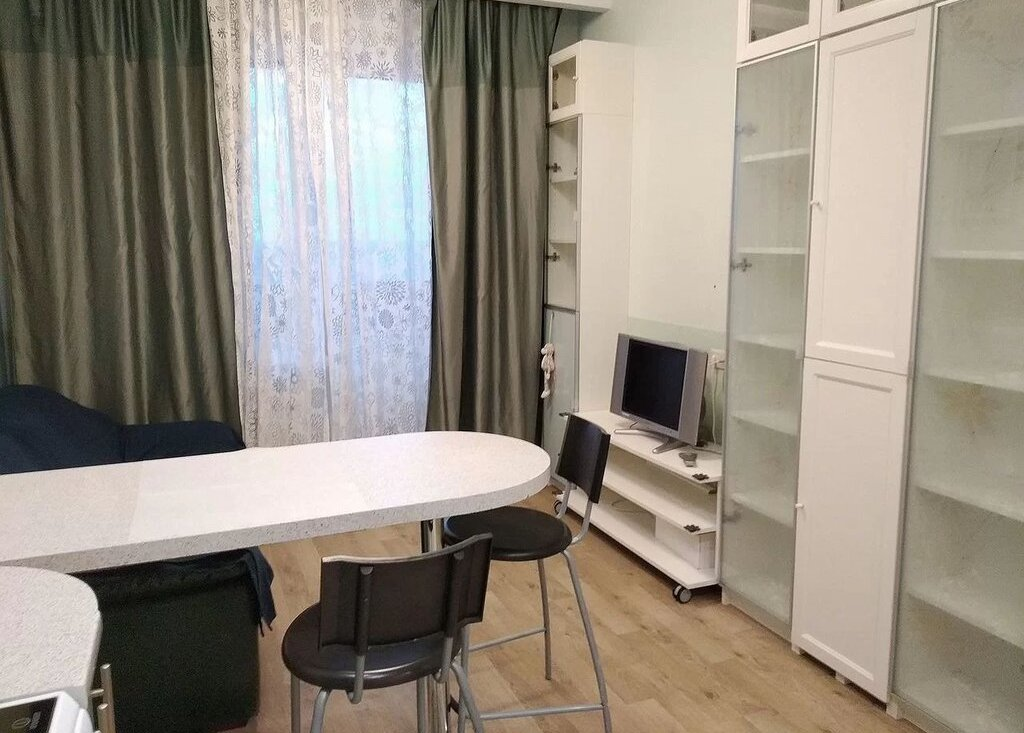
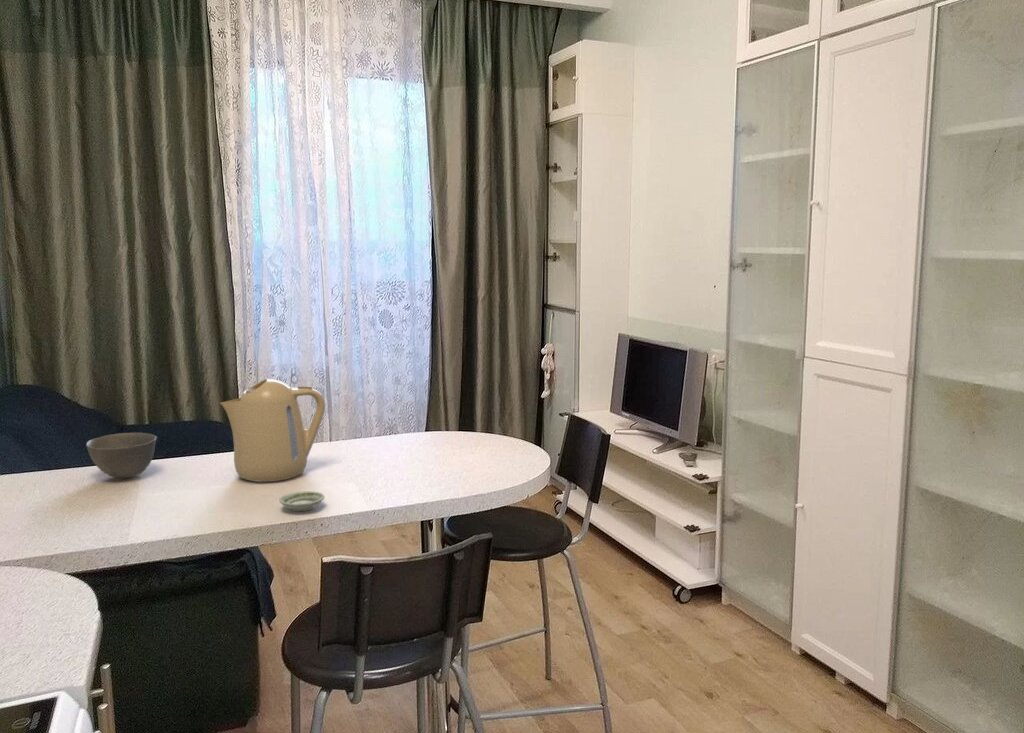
+ saucer [278,490,326,512]
+ kettle [219,378,326,483]
+ bowl [85,432,158,479]
